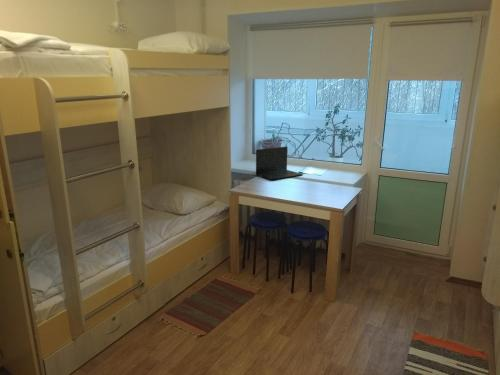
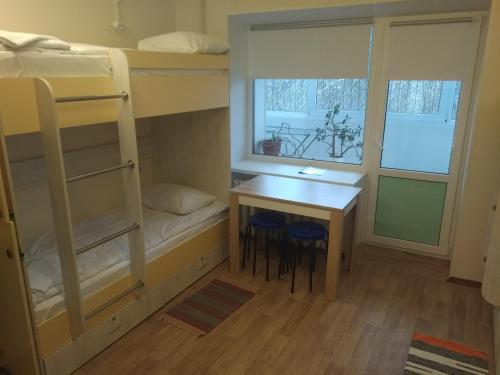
- laptop [255,146,304,181]
